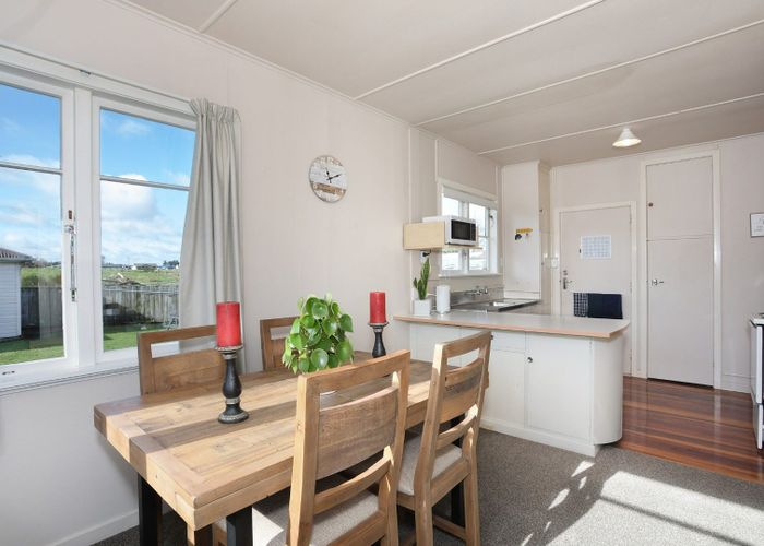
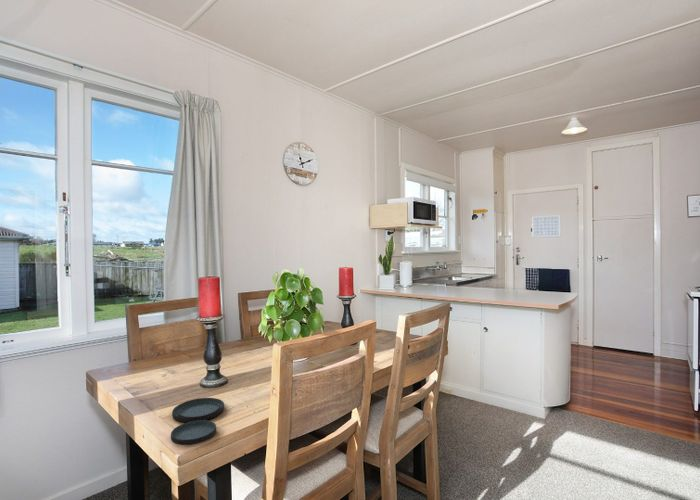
+ plate [170,397,225,446]
